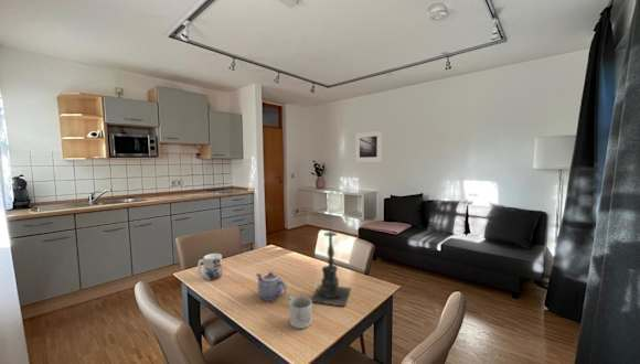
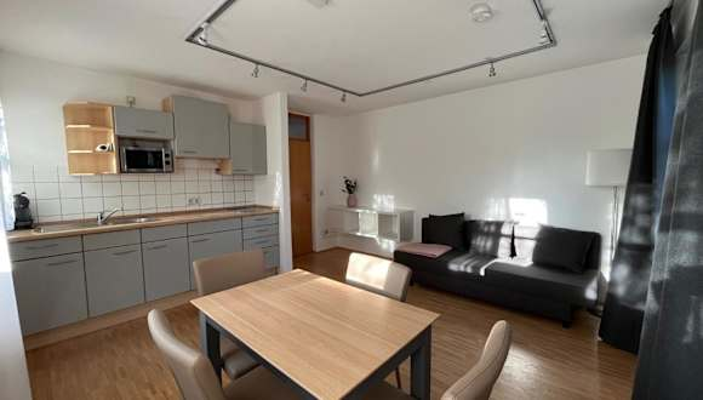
- teapot [255,271,288,302]
- mug [287,296,313,330]
- mug [196,253,223,281]
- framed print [354,130,383,163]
- candle holder [311,222,352,308]
